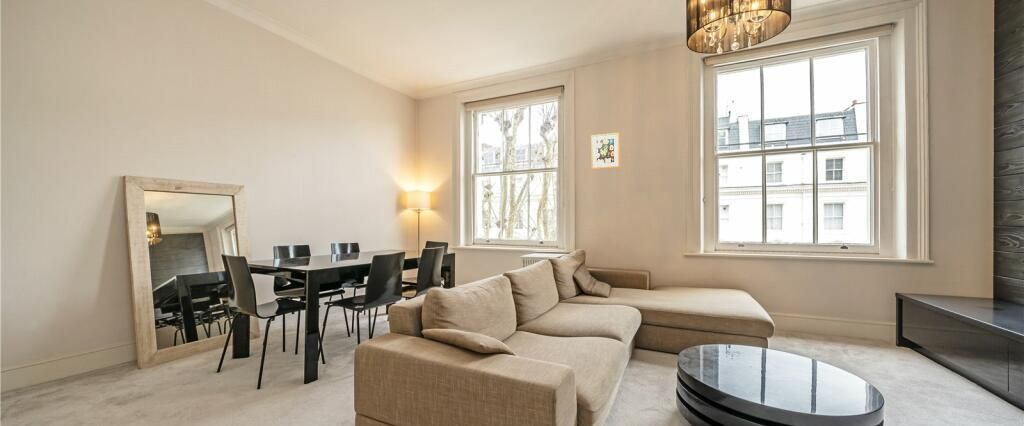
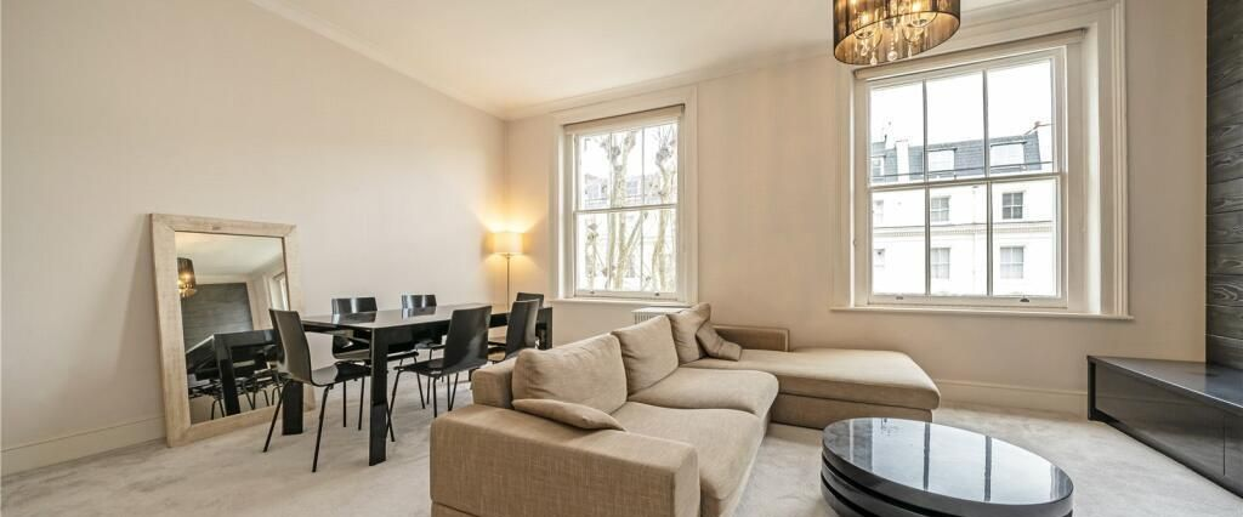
- wall art [590,132,621,170]
